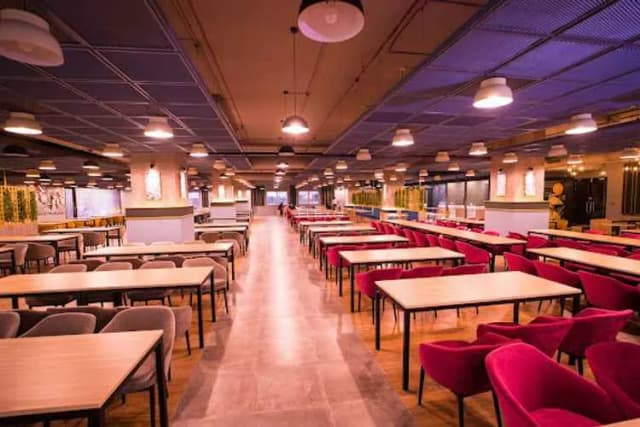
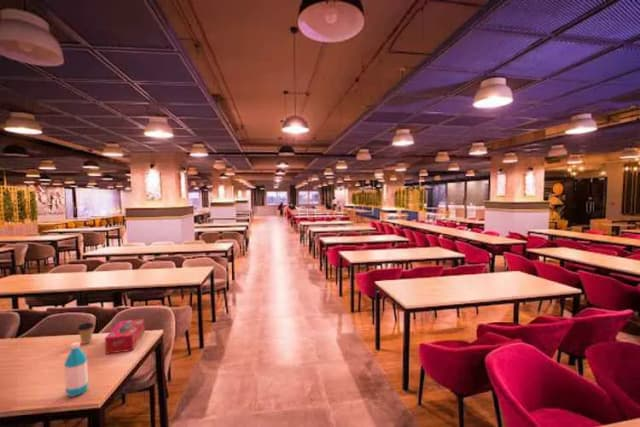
+ tissue box [104,318,146,355]
+ coffee cup [76,322,95,345]
+ water bottle [63,341,90,398]
